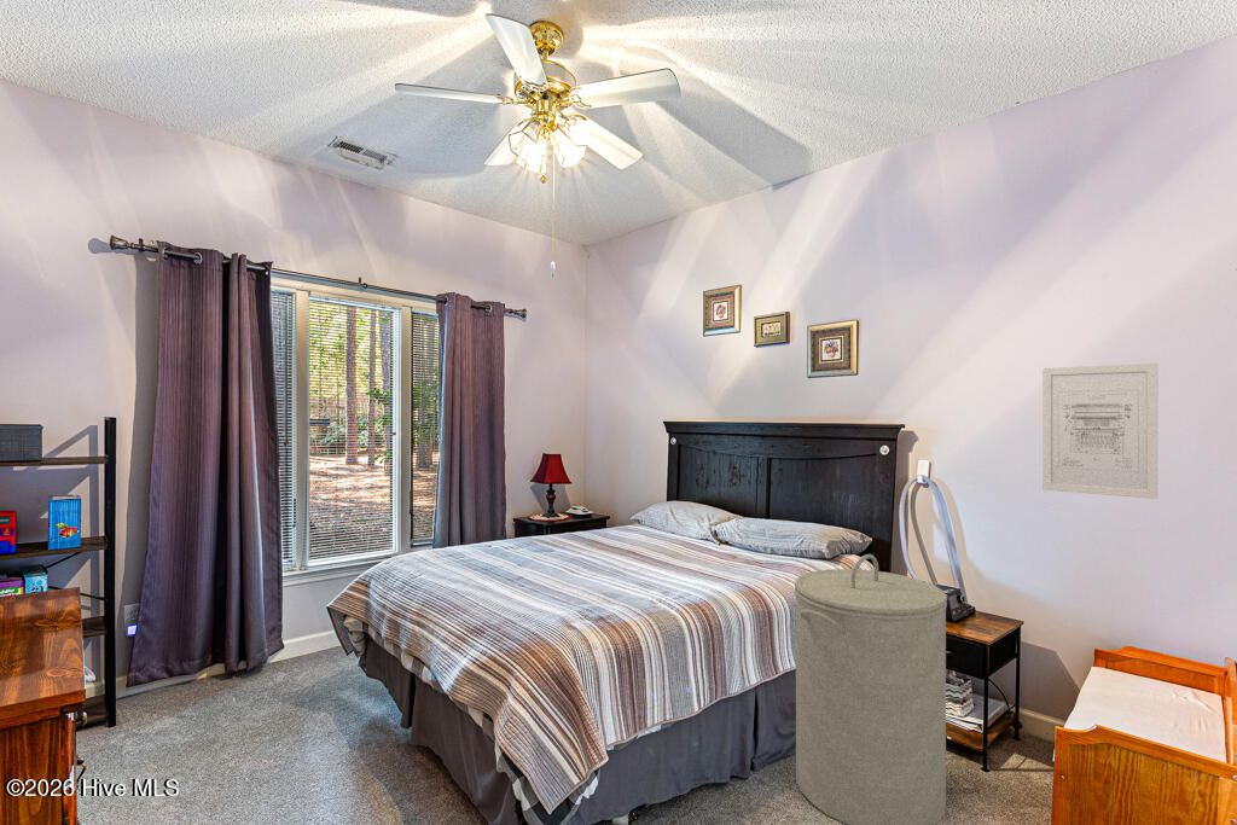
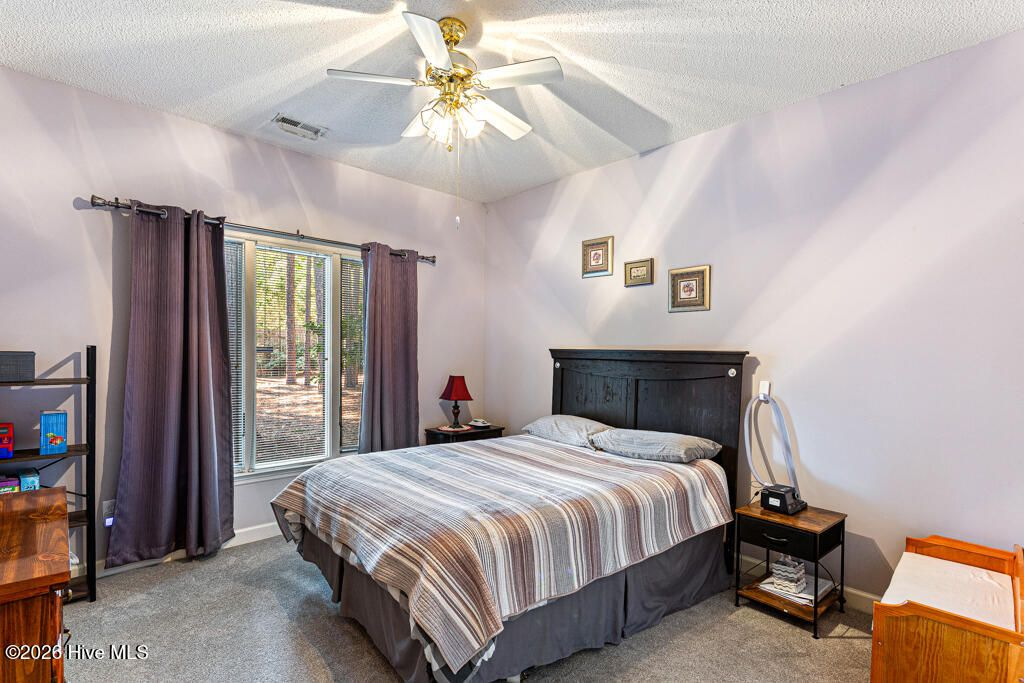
- laundry hamper [794,553,948,825]
- wall art [1041,362,1158,500]
